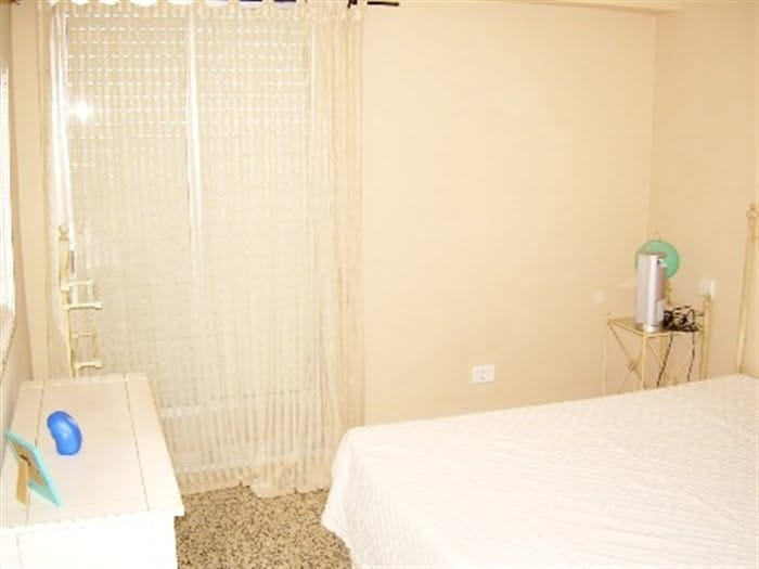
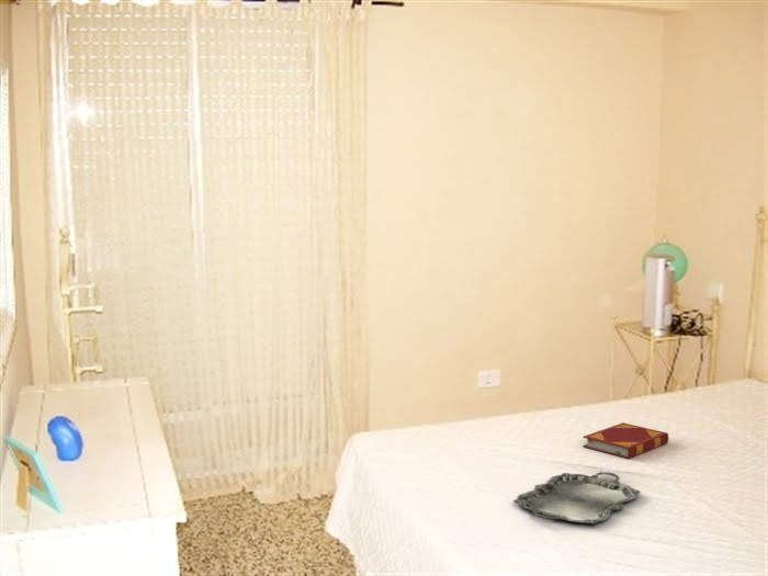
+ serving tray [512,471,642,524]
+ hardback book [581,421,669,460]
